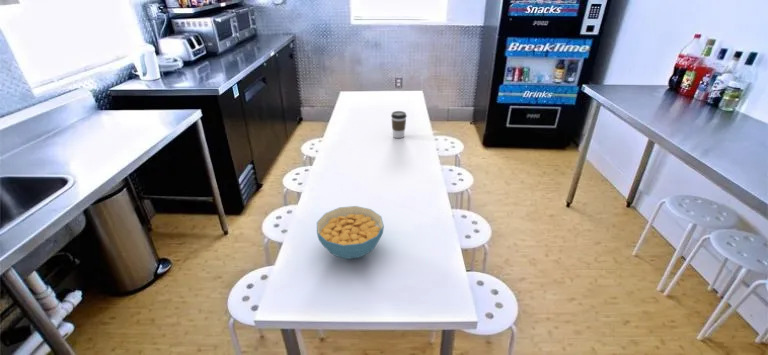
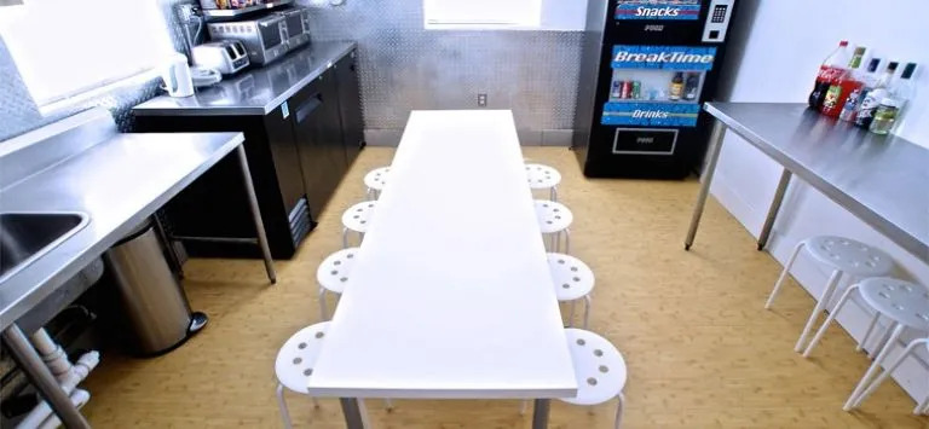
- cereal bowl [316,205,385,260]
- coffee cup [390,110,408,139]
